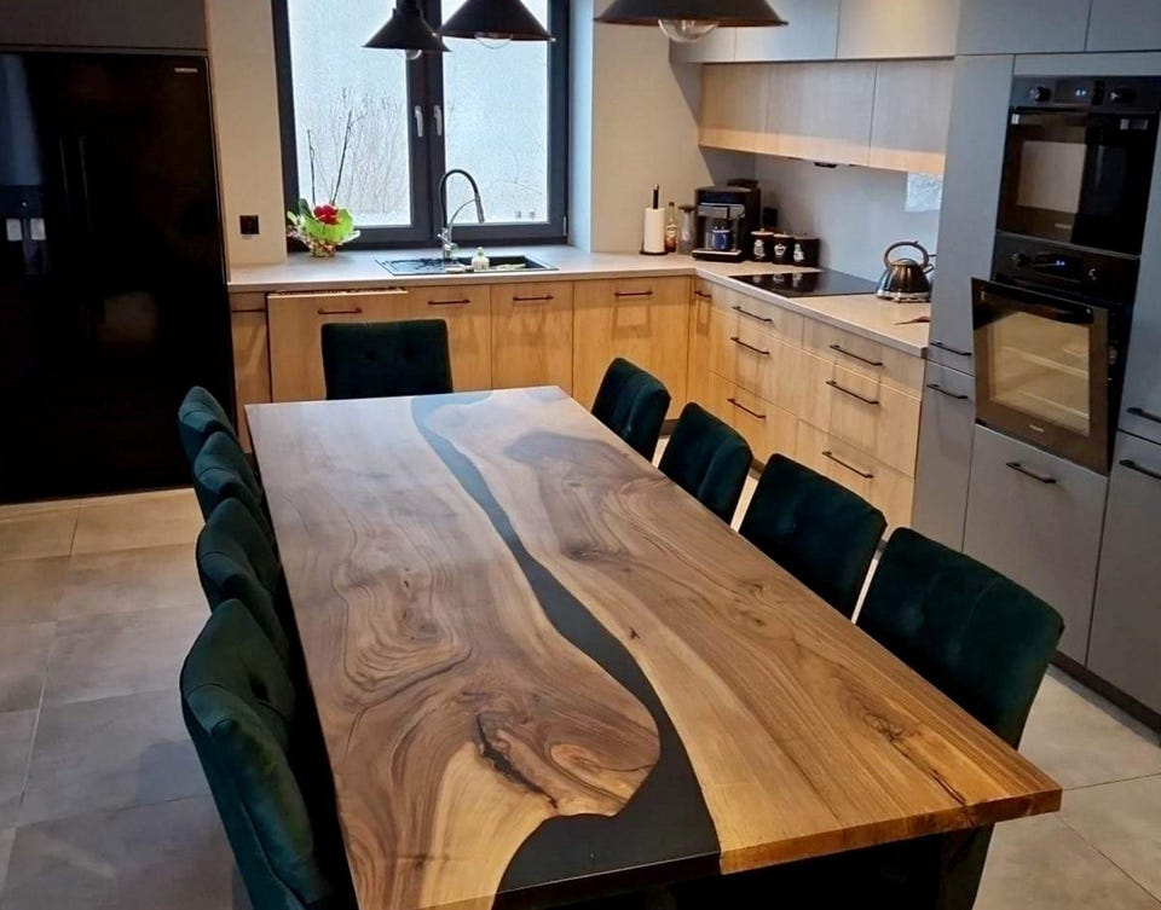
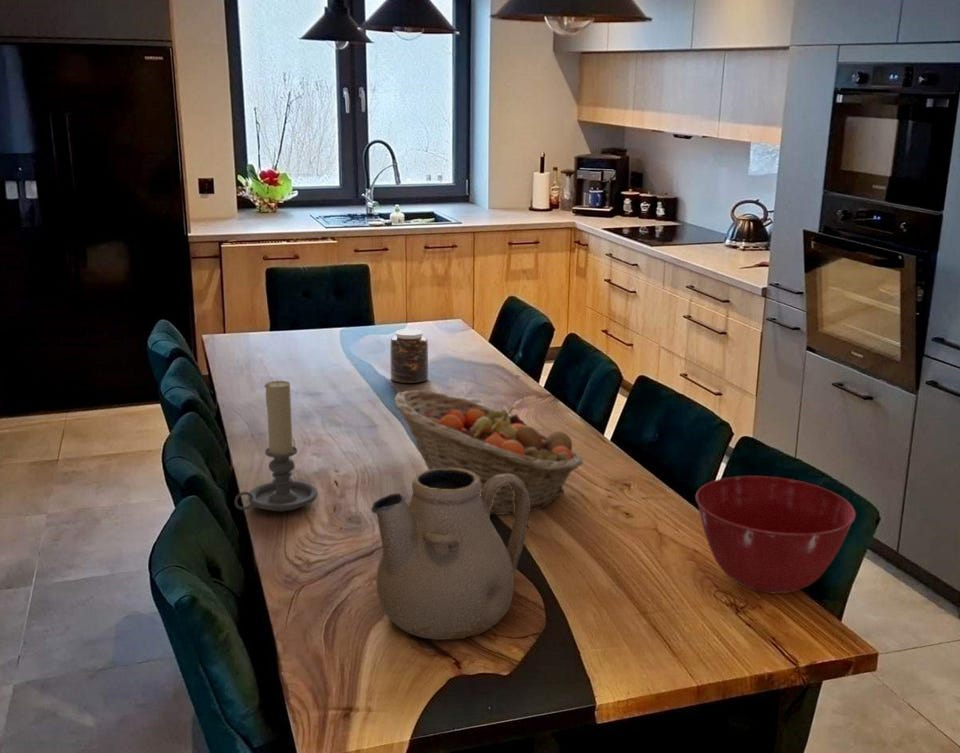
+ teapot [370,468,530,641]
+ candle holder [233,379,319,512]
+ mixing bowl [695,475,857,595]
+ jar [389,328,429,384]
+ fruit basket [394,389,584,516]
